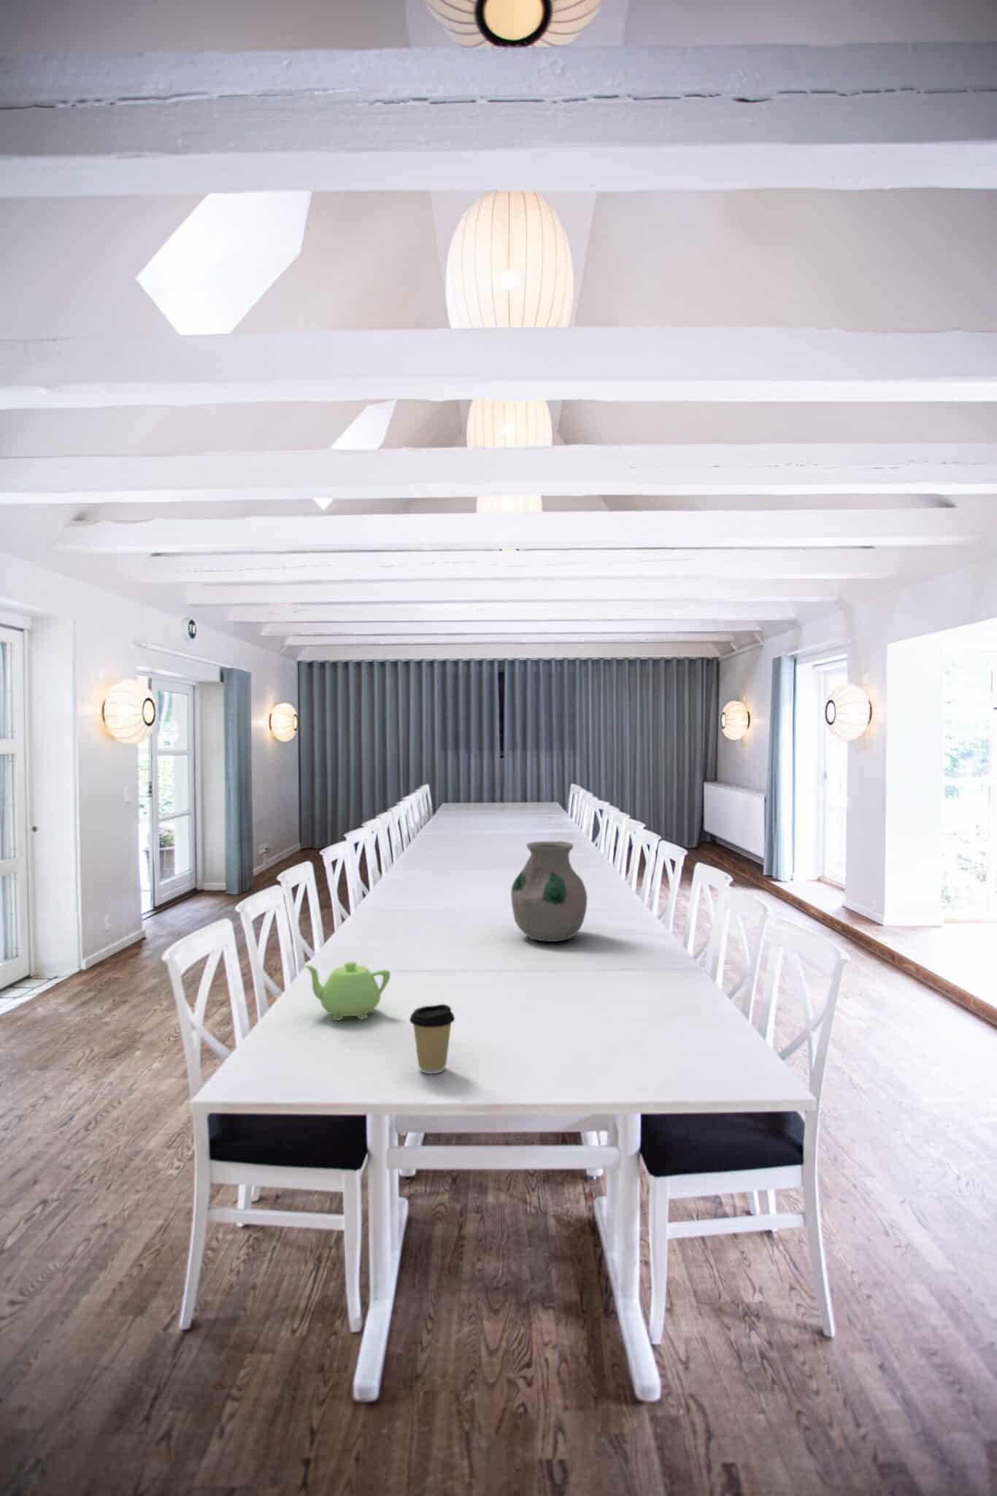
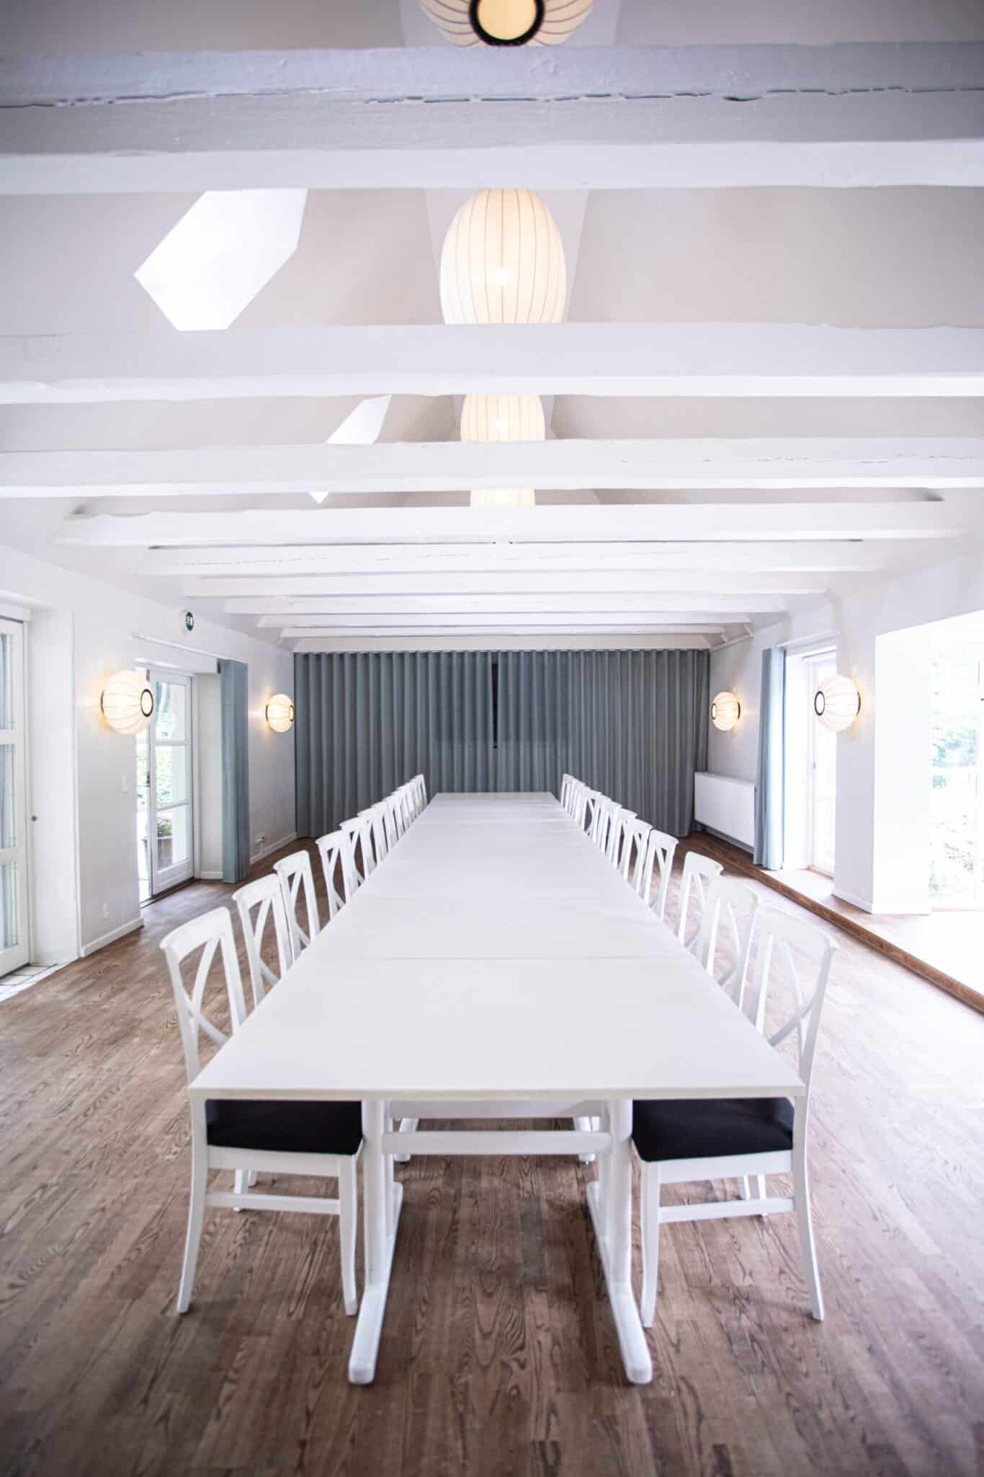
- teapot [304,961,392,1021]
- coffee cup [408,1004,455,1074]
- vase [510,840,589,943]
